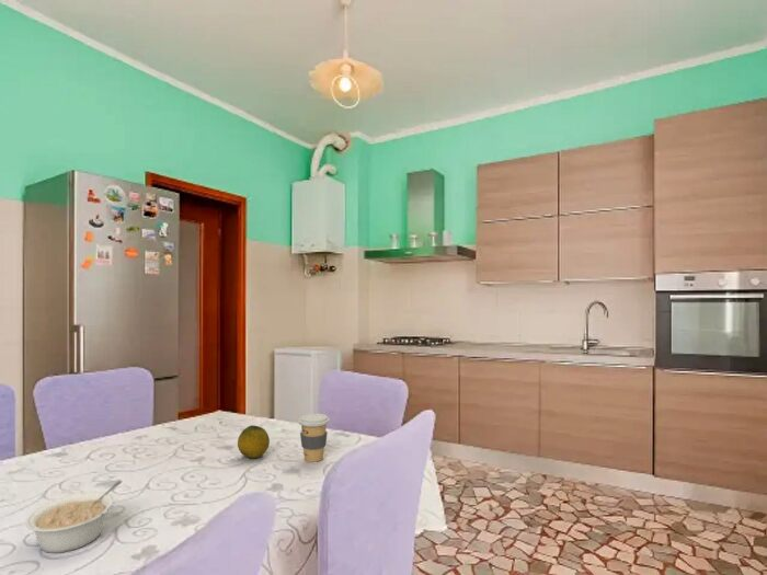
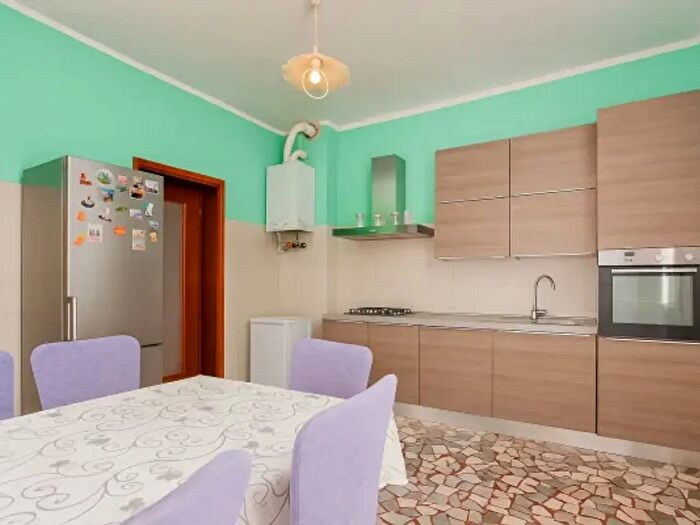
- fruit [237,424,271,459]
- coffee cup [297,413,331,463]
- legume [25,480,123,554]
